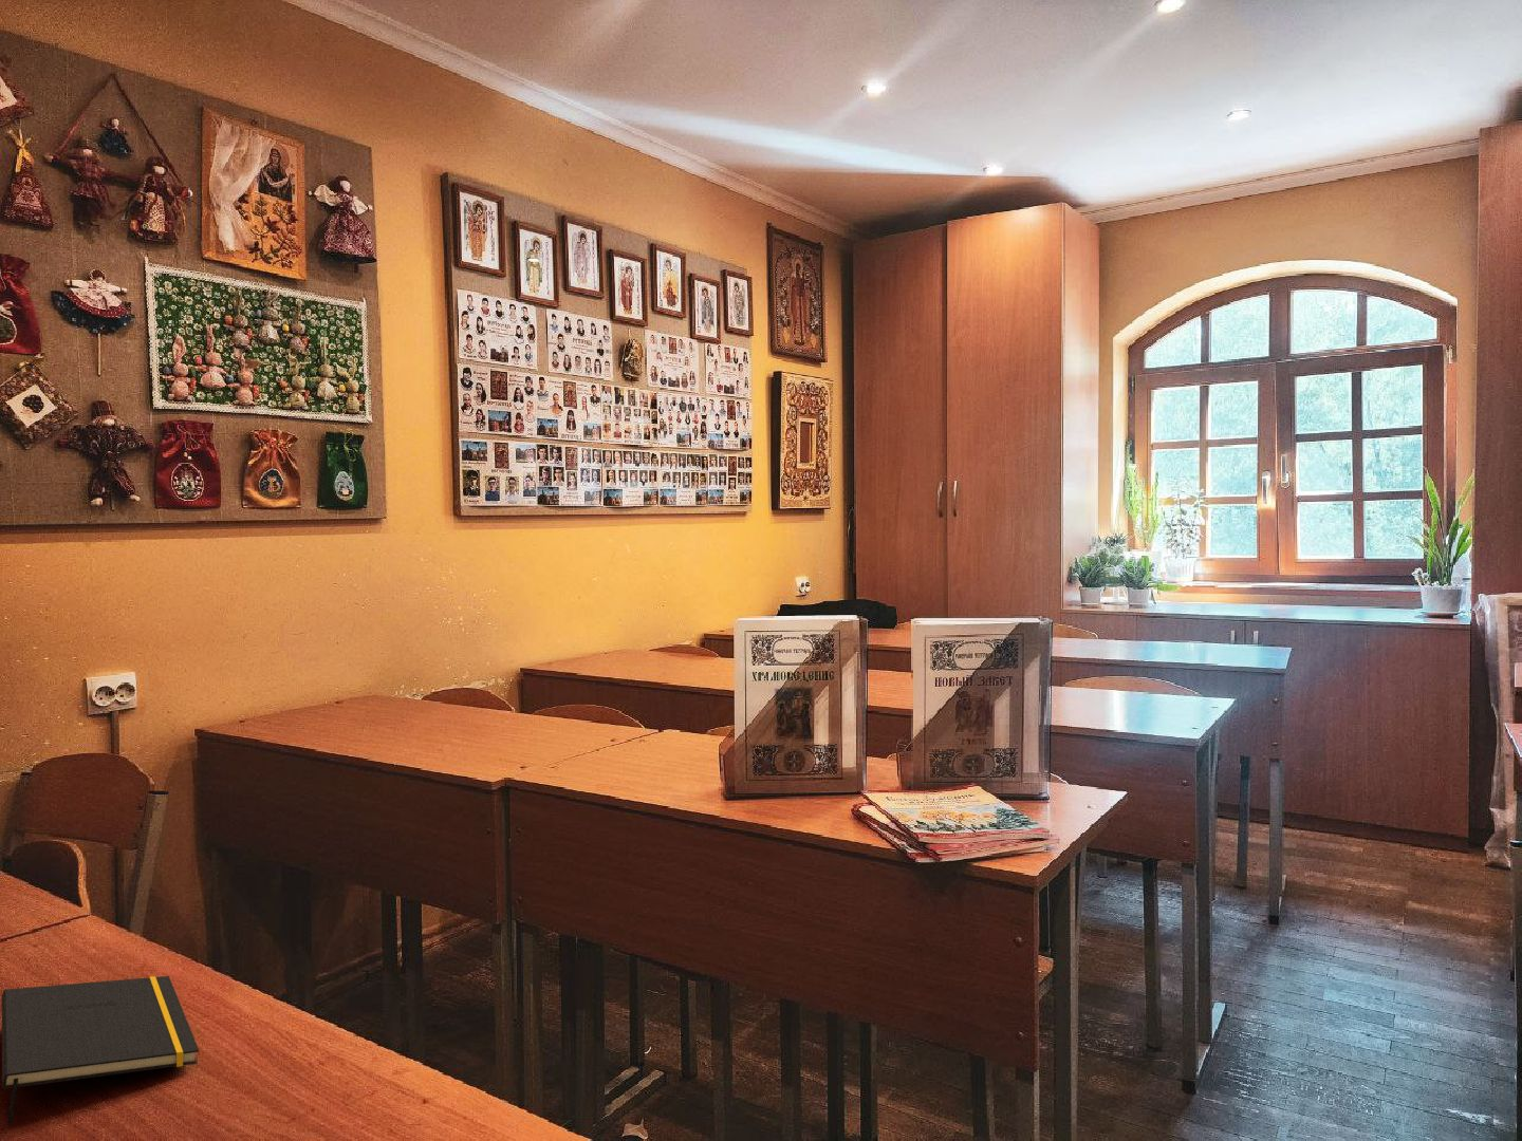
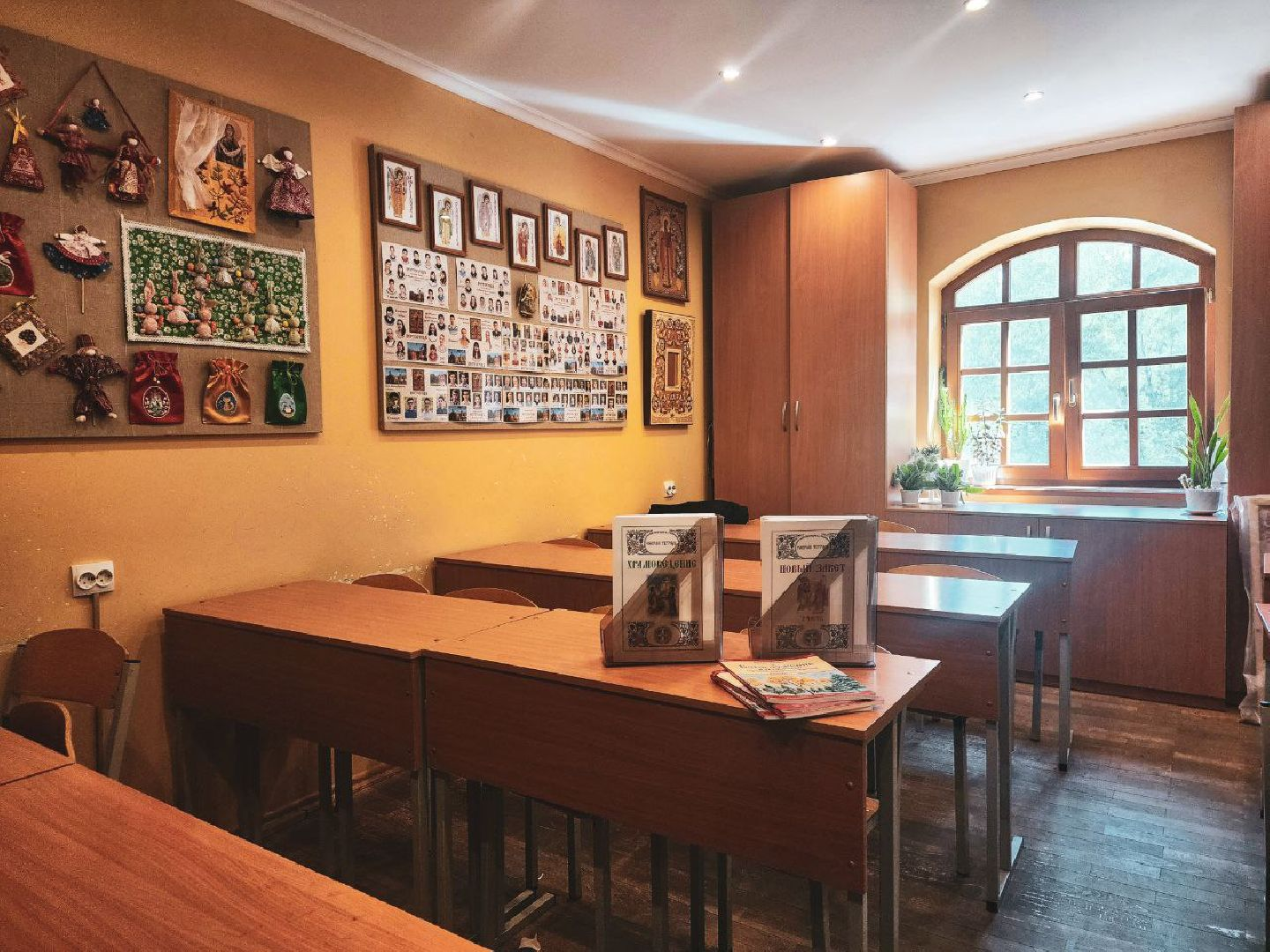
- notepad [0,976,200,1125]
